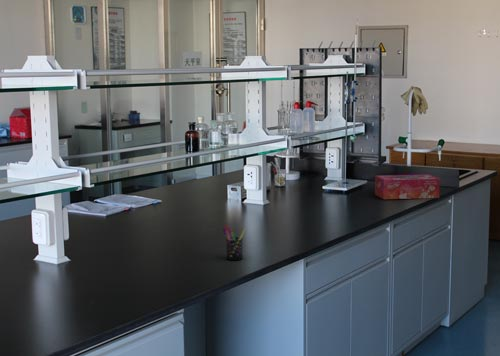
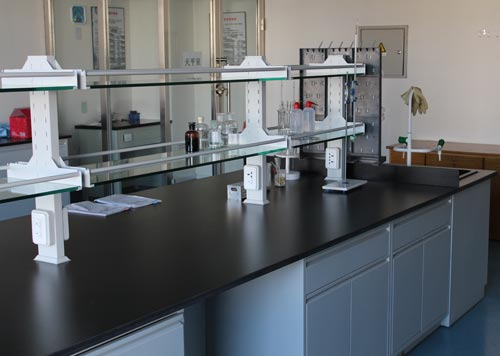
- pen holder [222,224,247,261]
- tissue box [374,174,441,200]
